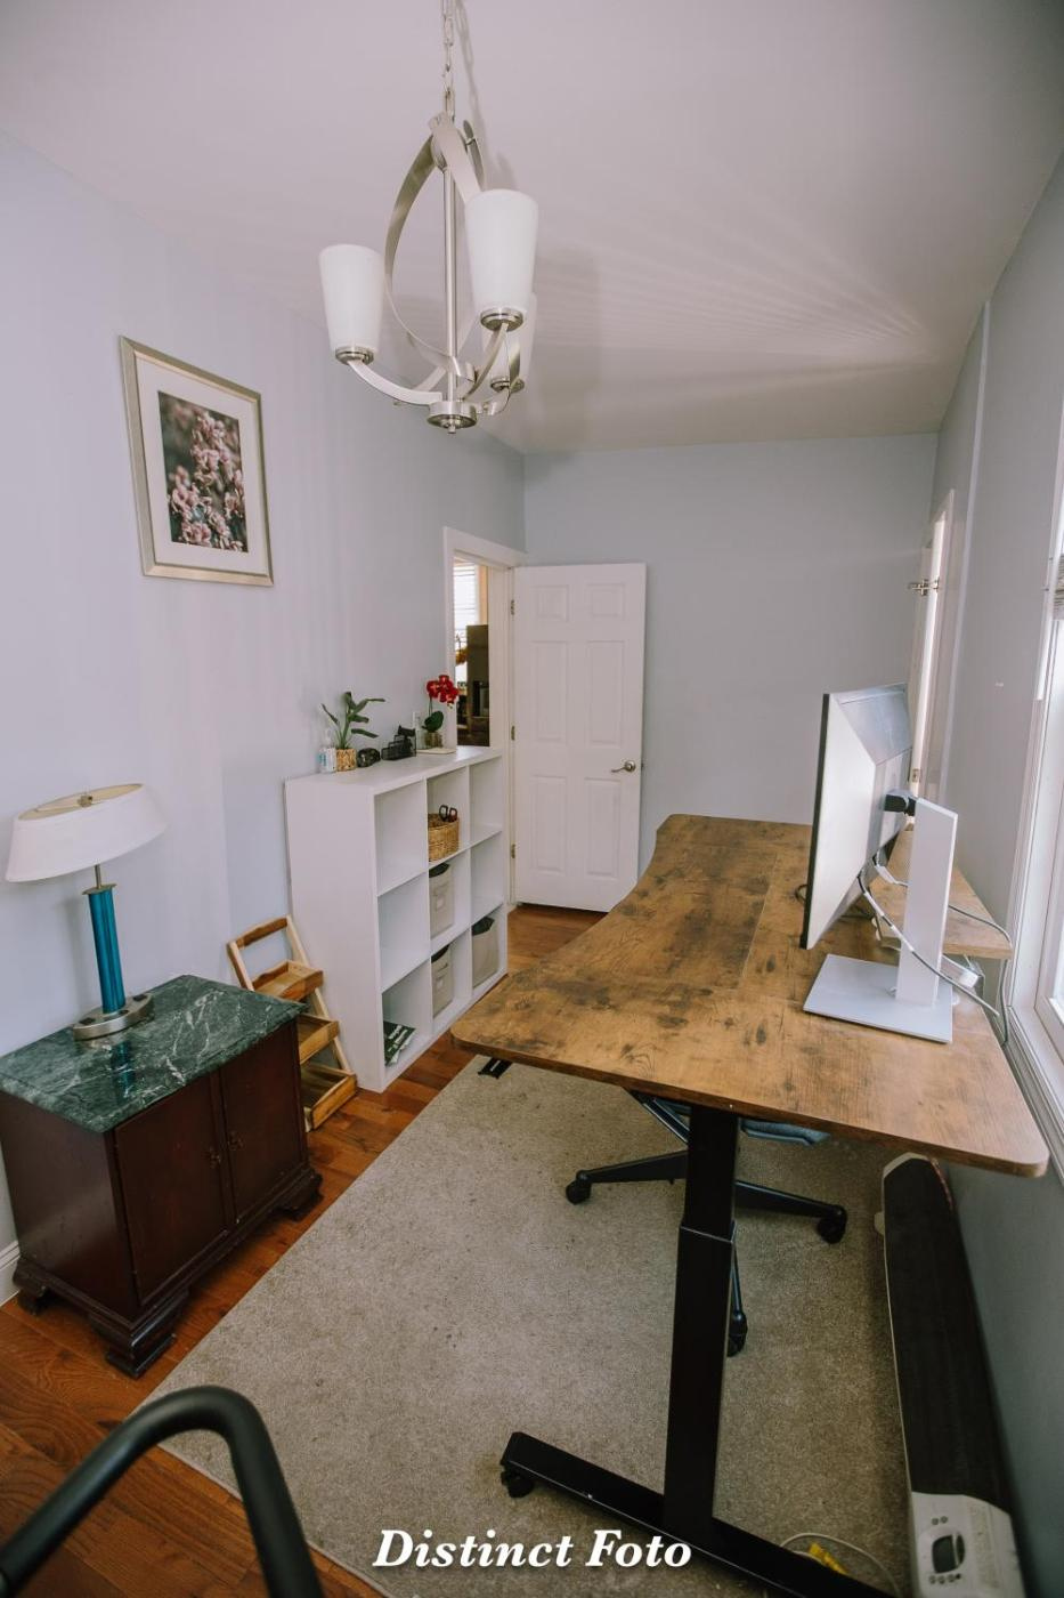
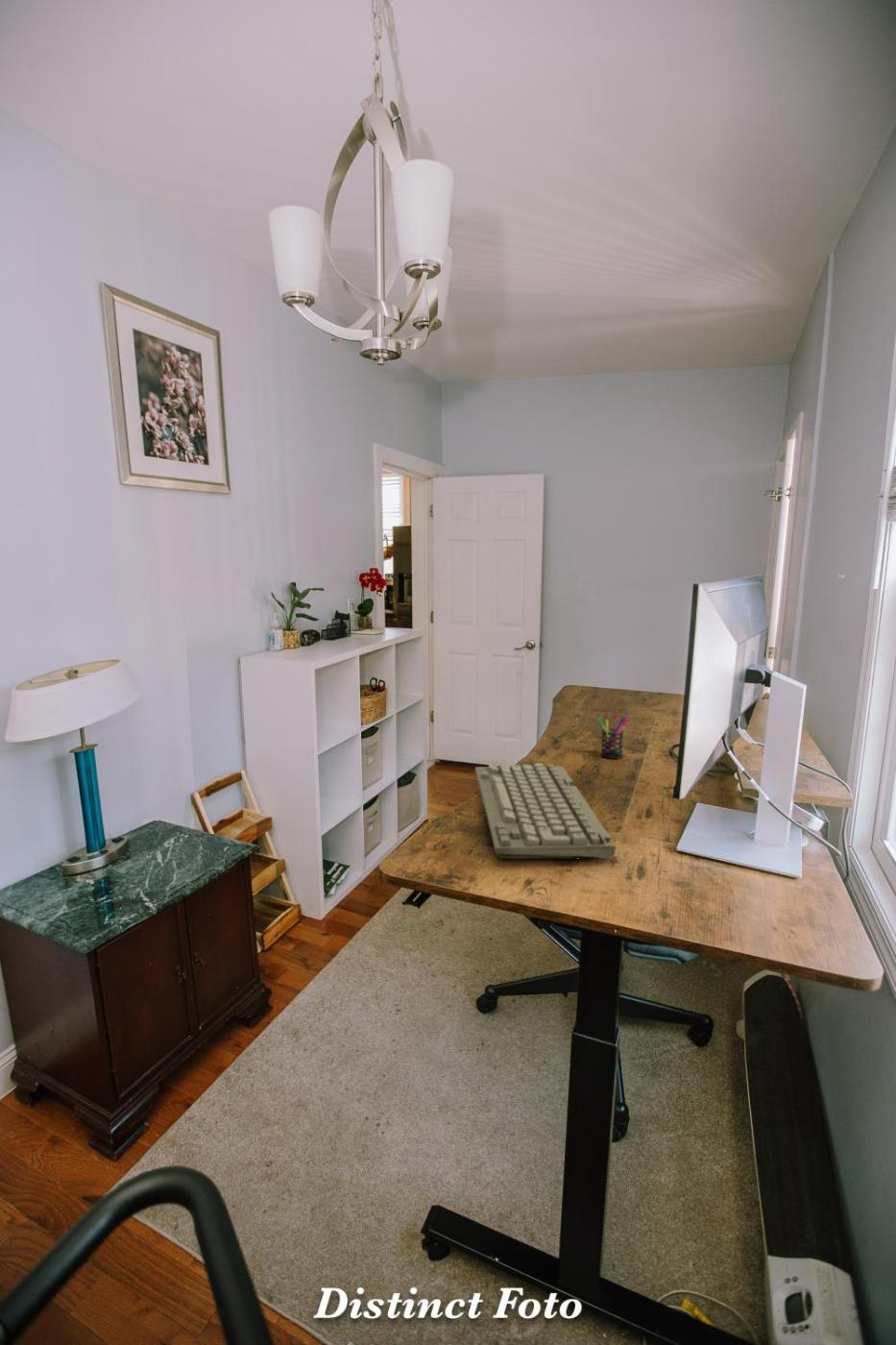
+ pen holder [596,710,629,760]
+ keyboard [474,762,618,861]
